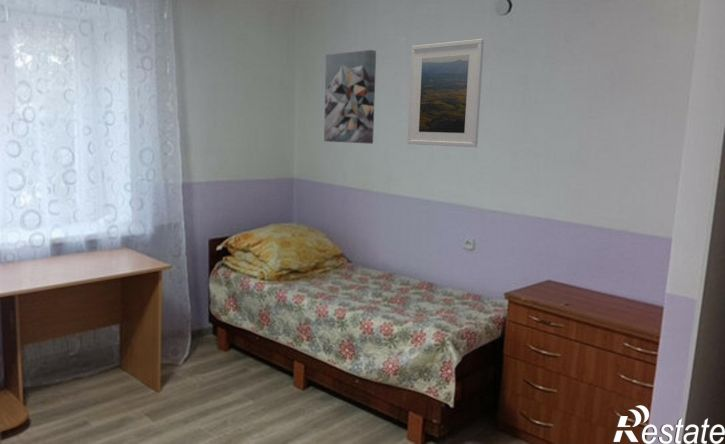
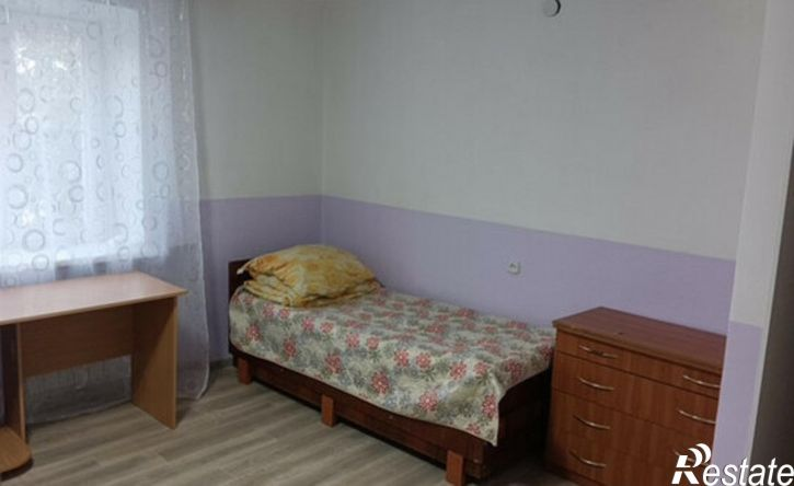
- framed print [407,38,485,148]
- wall art [323,49,377,145]
